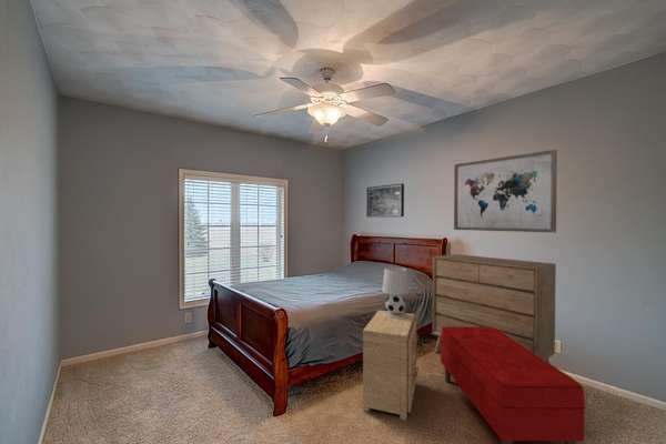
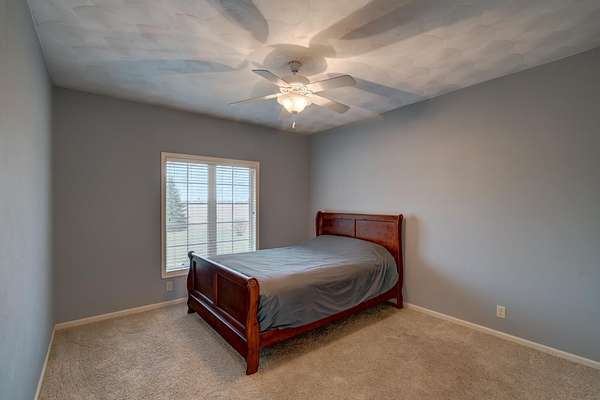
- wall art [365,182,405,219]
- table lamp [382,266,411,319]
- wall art [453,149,558,234]
- bench [440,326,586,444]
- side table [362,310,420,421]
- dresser [432,253,557,364]
